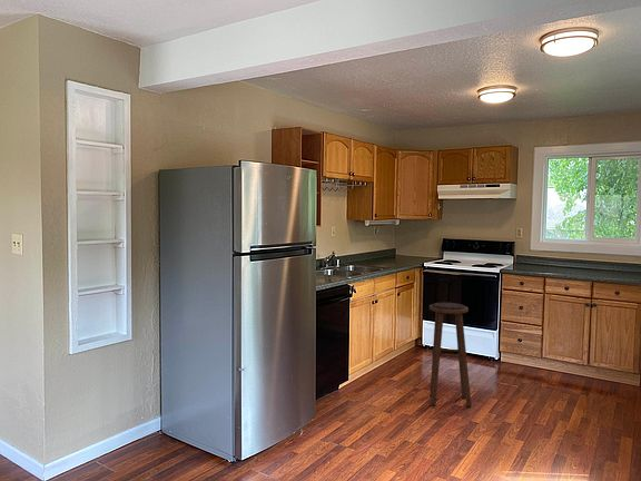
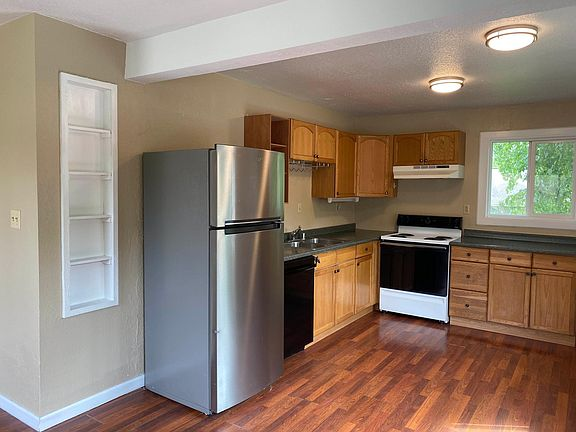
- stool [428,302,473,409]
